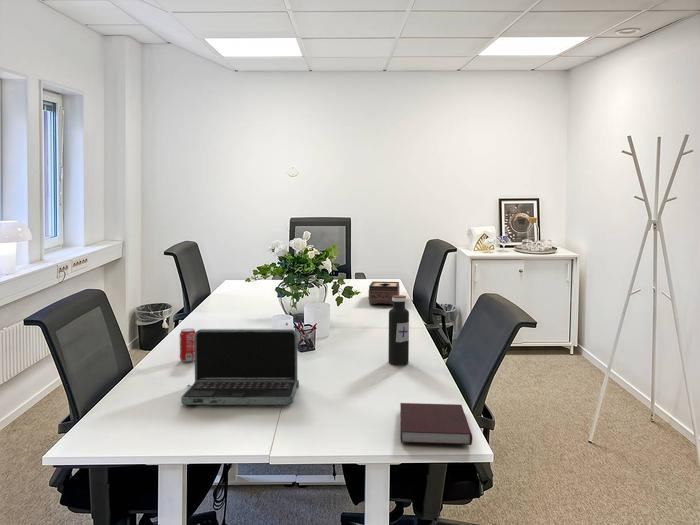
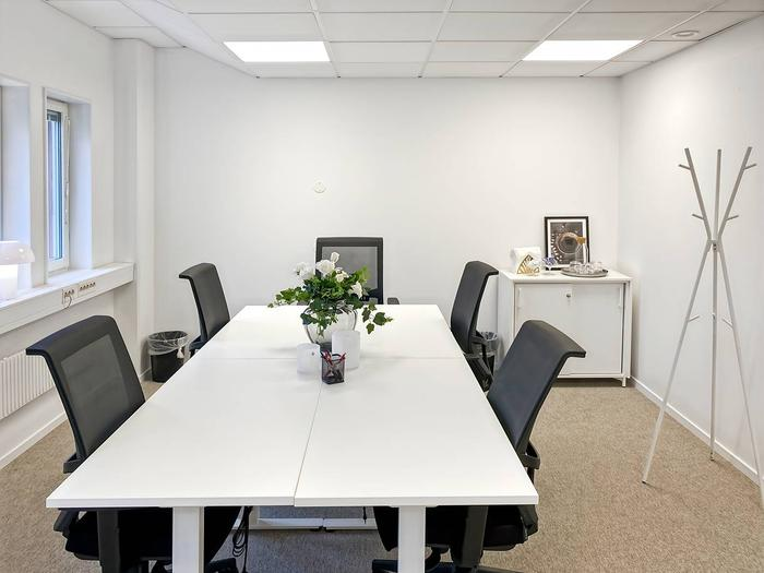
- beverage can [179,328,197,363]
- laptop [180,328,300,406]
- notebook [399,402,473,446]
- tissue box [368,280,400,305]
- water bottle [387,294,410,366]
